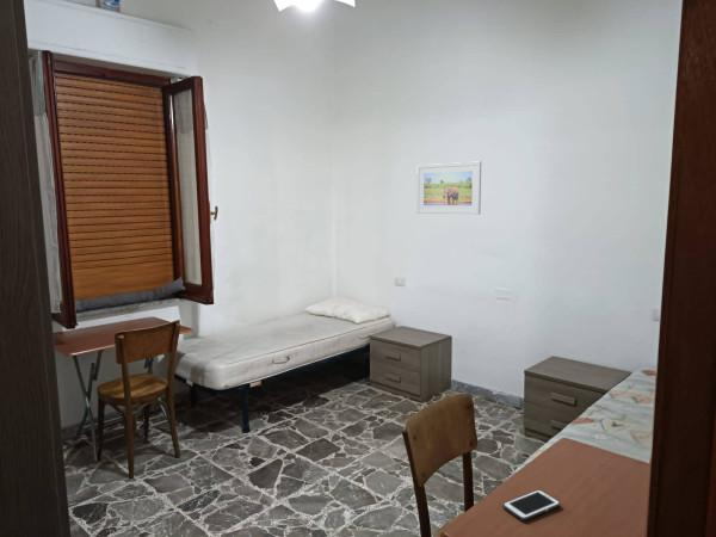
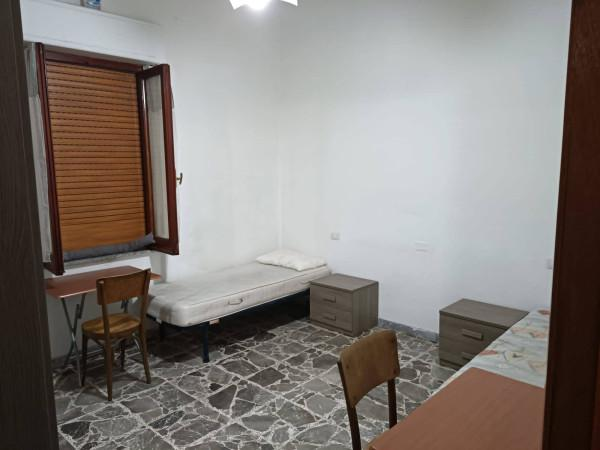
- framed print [415,160,482,216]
- cell phone [502,488,561,521]
